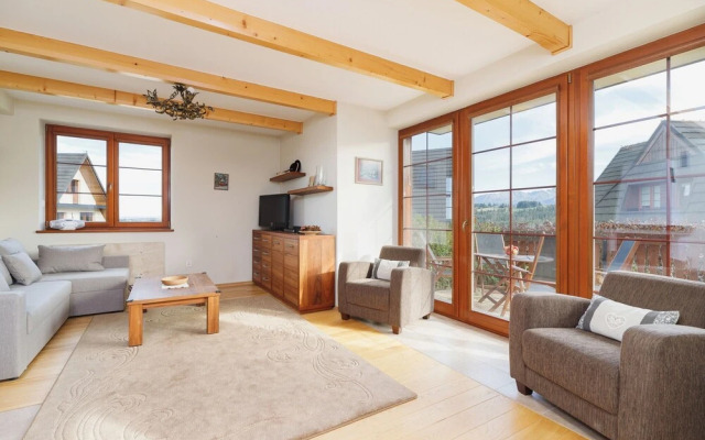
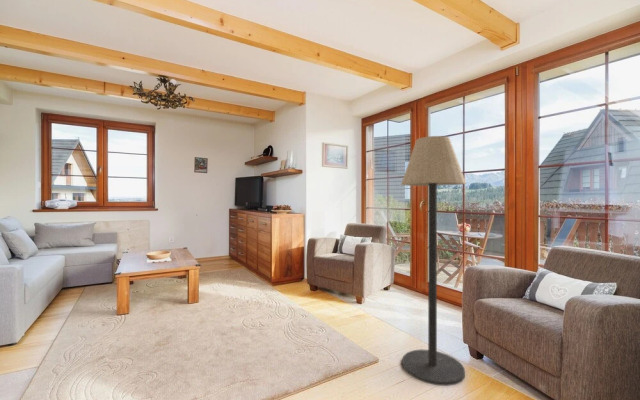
+ floor lamp [400,135,467,387]
